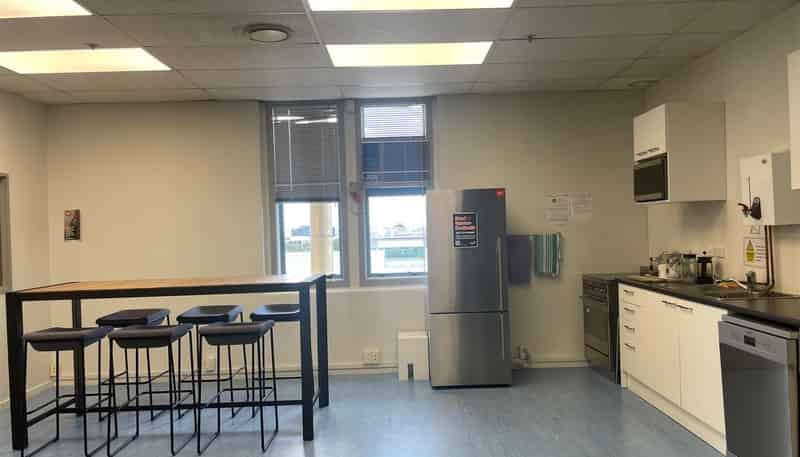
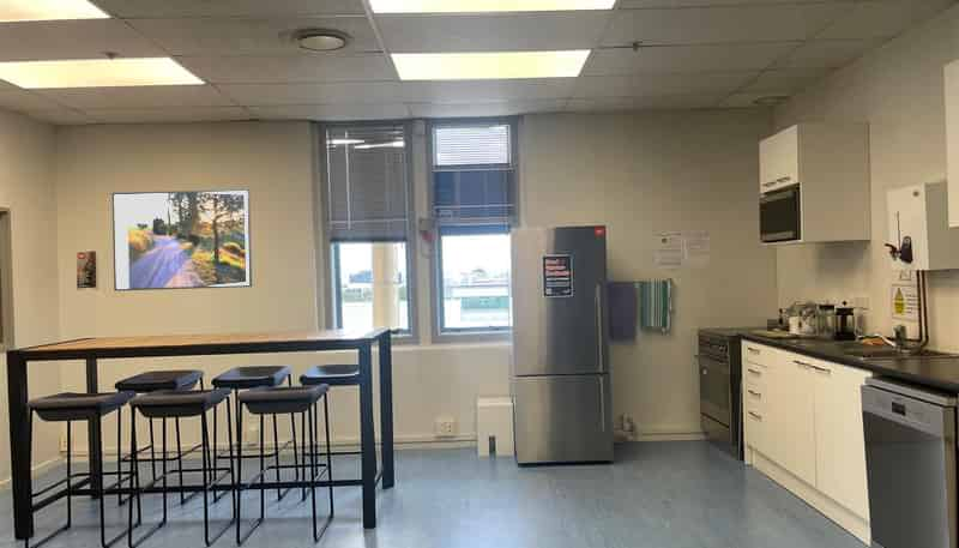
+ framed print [111,188,253,293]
